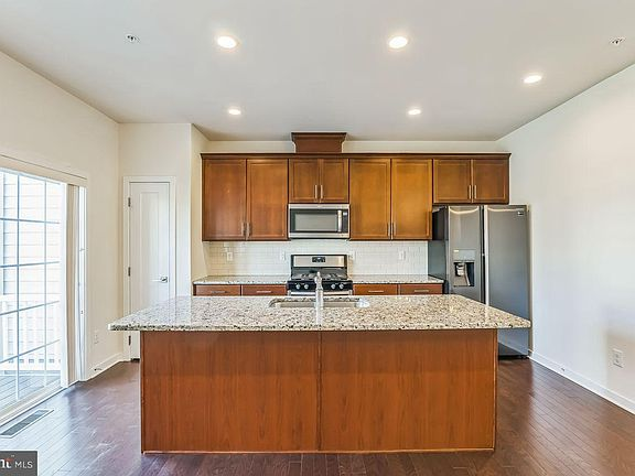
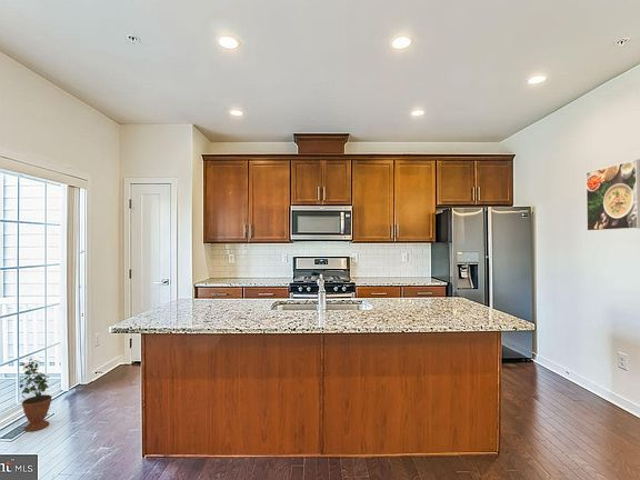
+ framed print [586,159,640,232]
+ potted plant [18,357,52,432]
